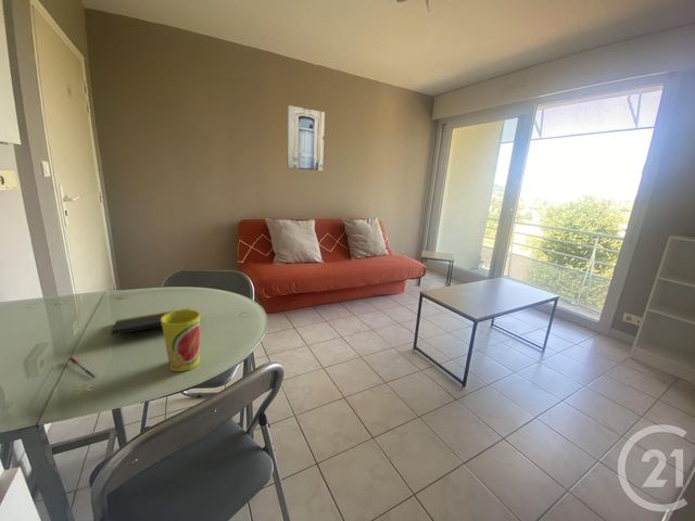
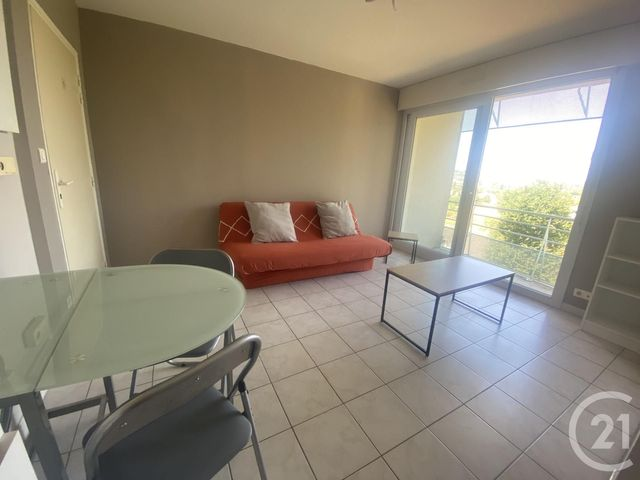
- cup [161,308,201,372]
- notepad [111,307,190,336]
- wall art [286,104,326,171]
- pen [68,356,98,379]
